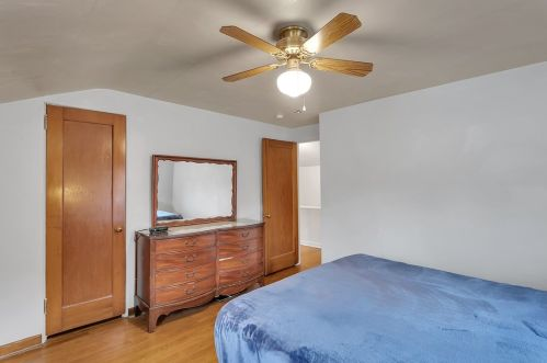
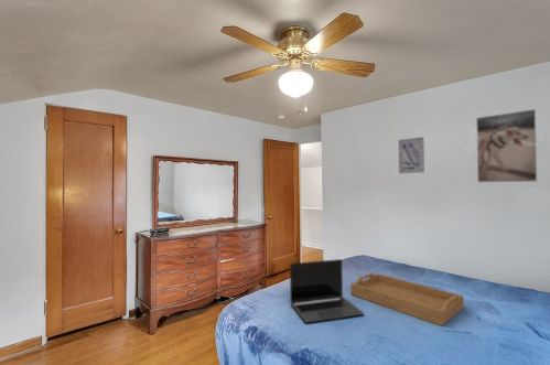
+ wall art [397,136,425,174]
+ laptop [289,258,365,324]
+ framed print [475,108,538,183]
+ serving tray [351,272,465,326]
